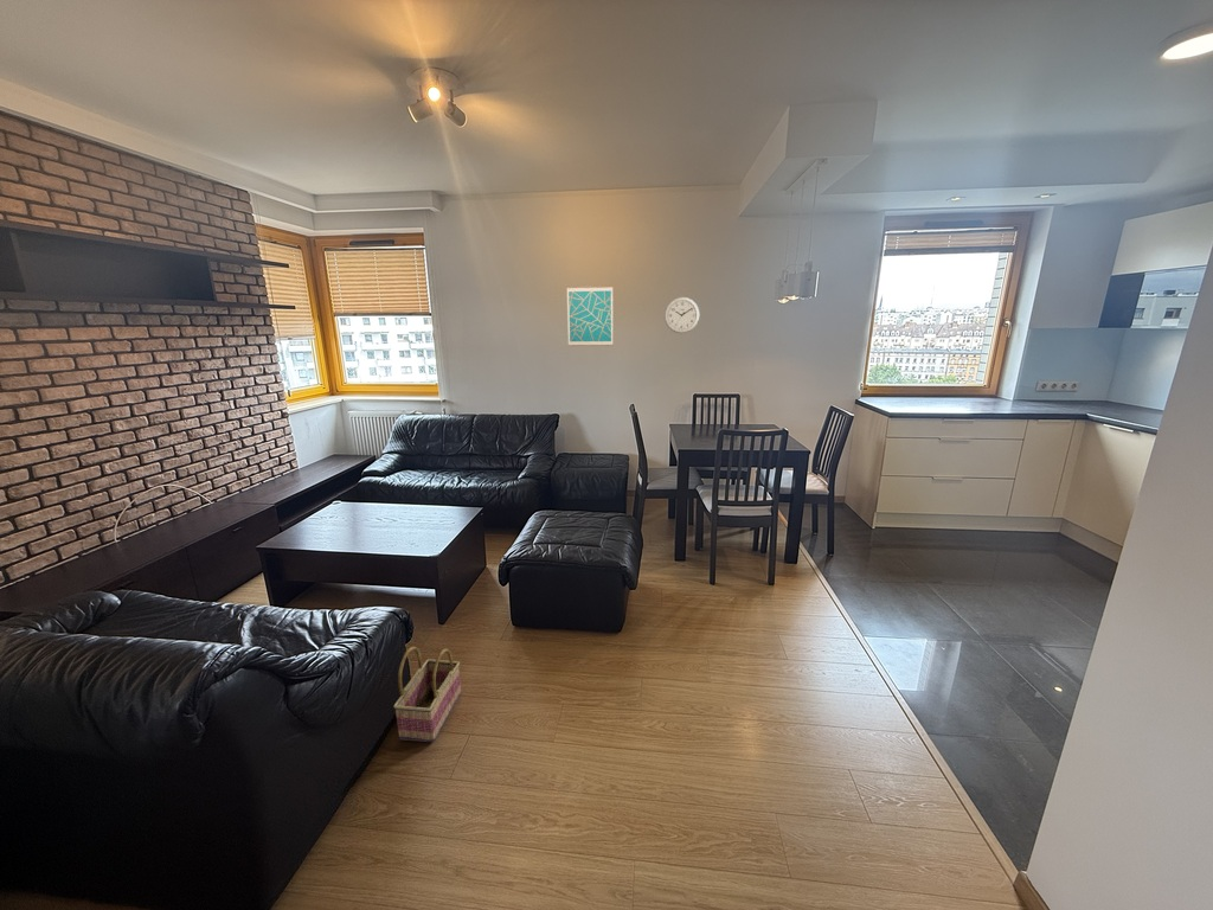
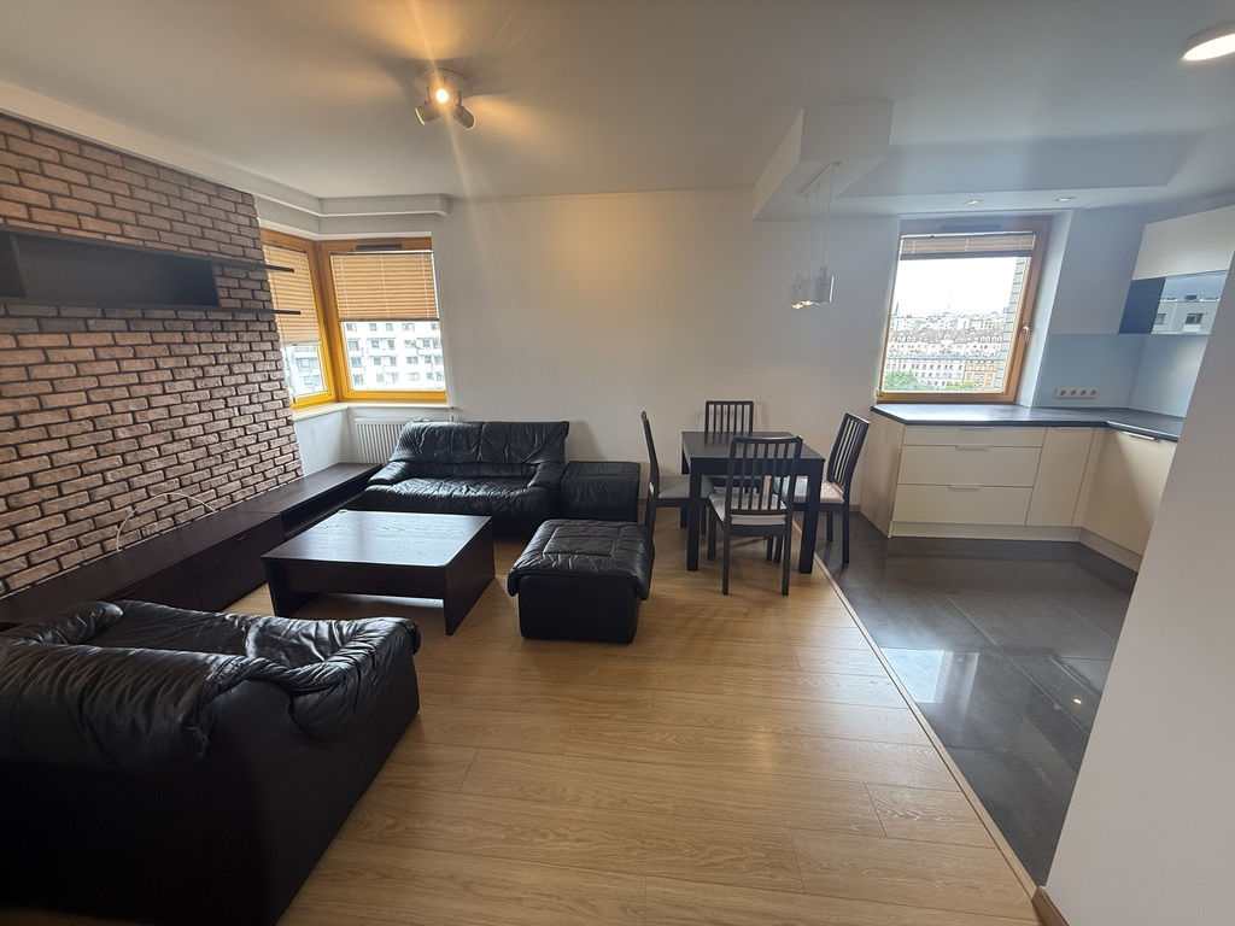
- basket [393,646,462,743]
- wall clock [663,296,700,334]
- wall art [566,284,614,347]
